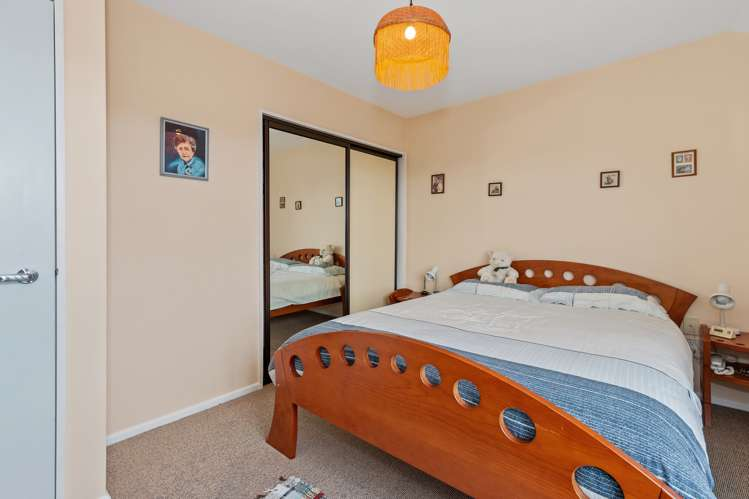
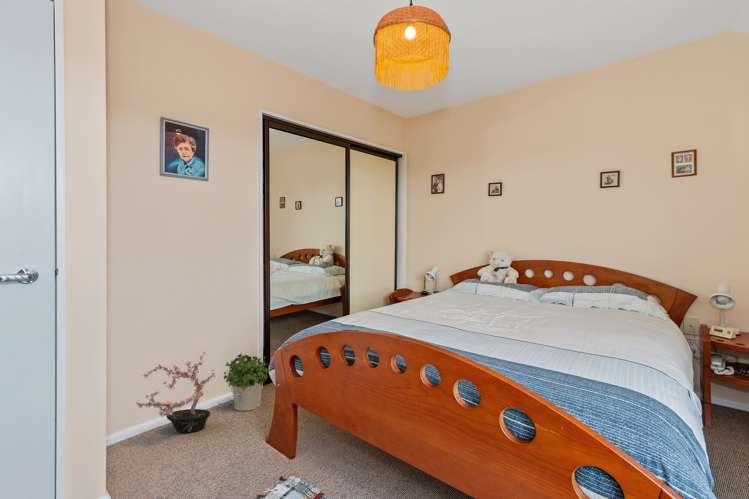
+ potted plant [135,350,216,433]
+ potted plant [223,352,269,412]
